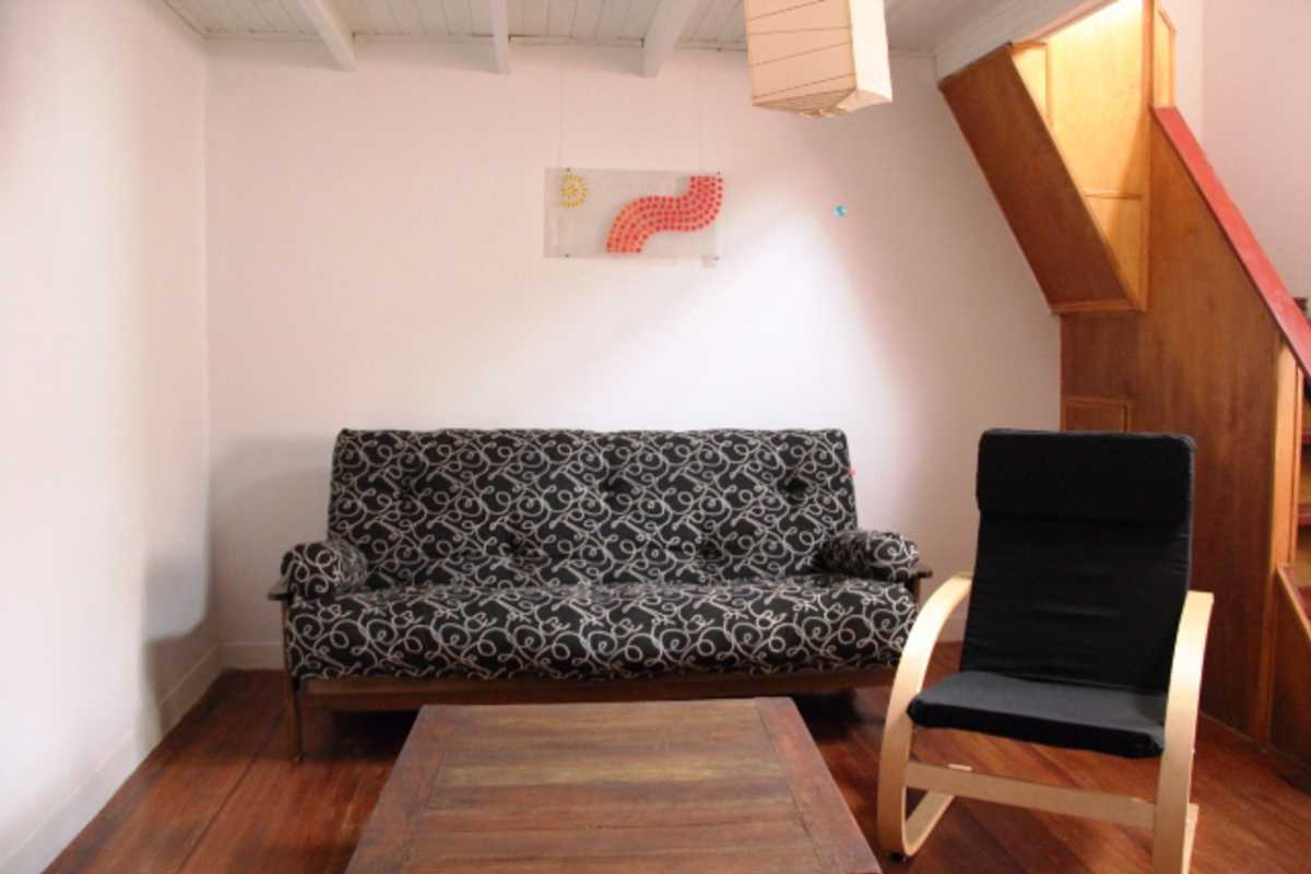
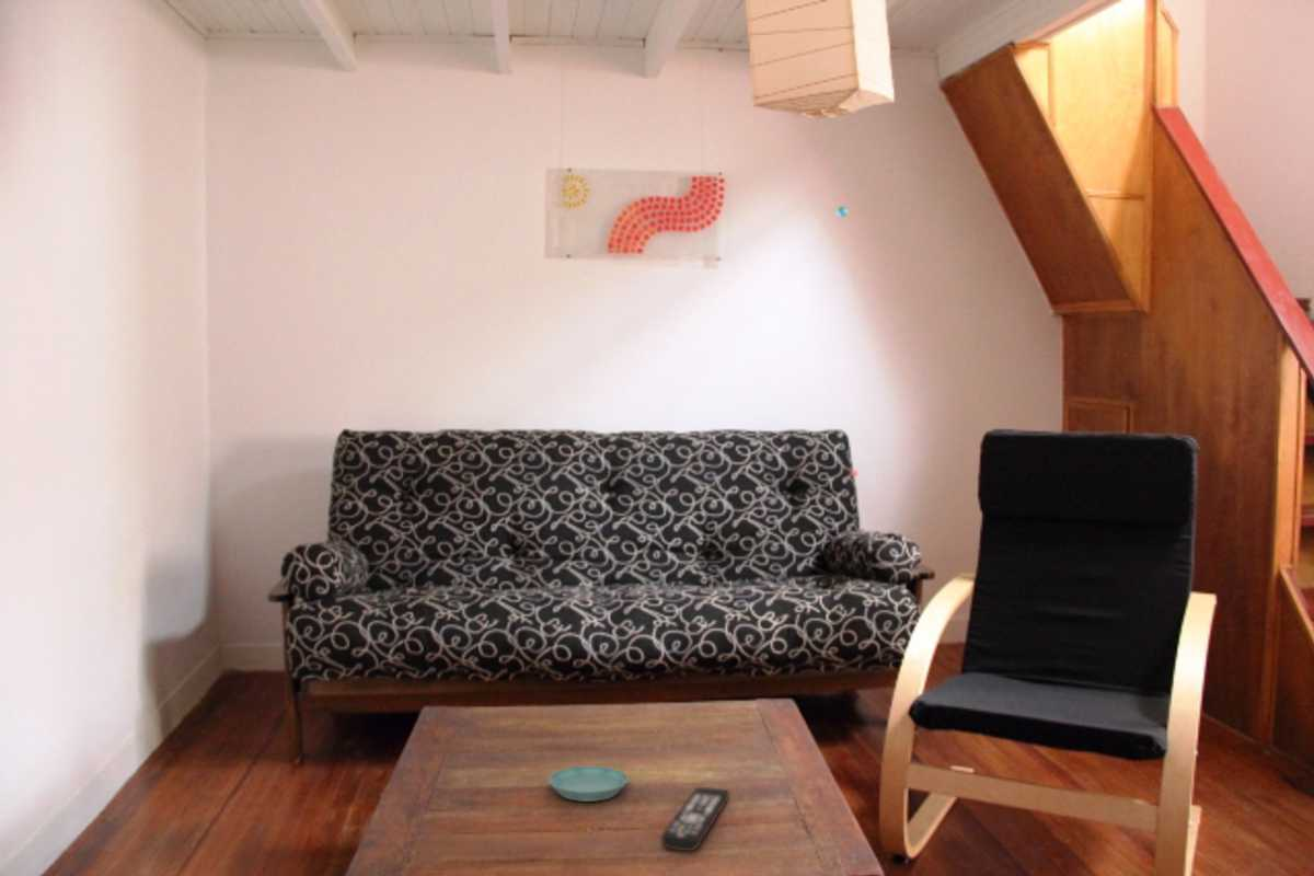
+ saucer [548,765,630,803]
+ remote control [660,786,730,852]
